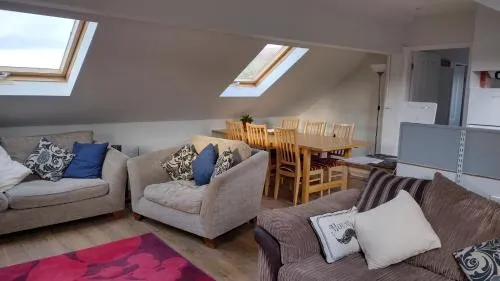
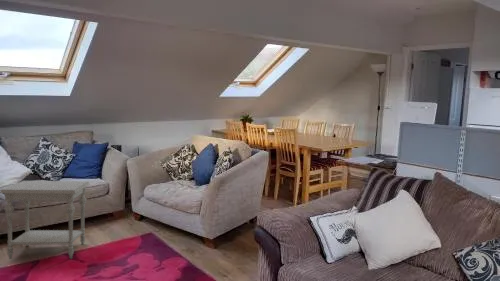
+ side table [0,180,90,260]
